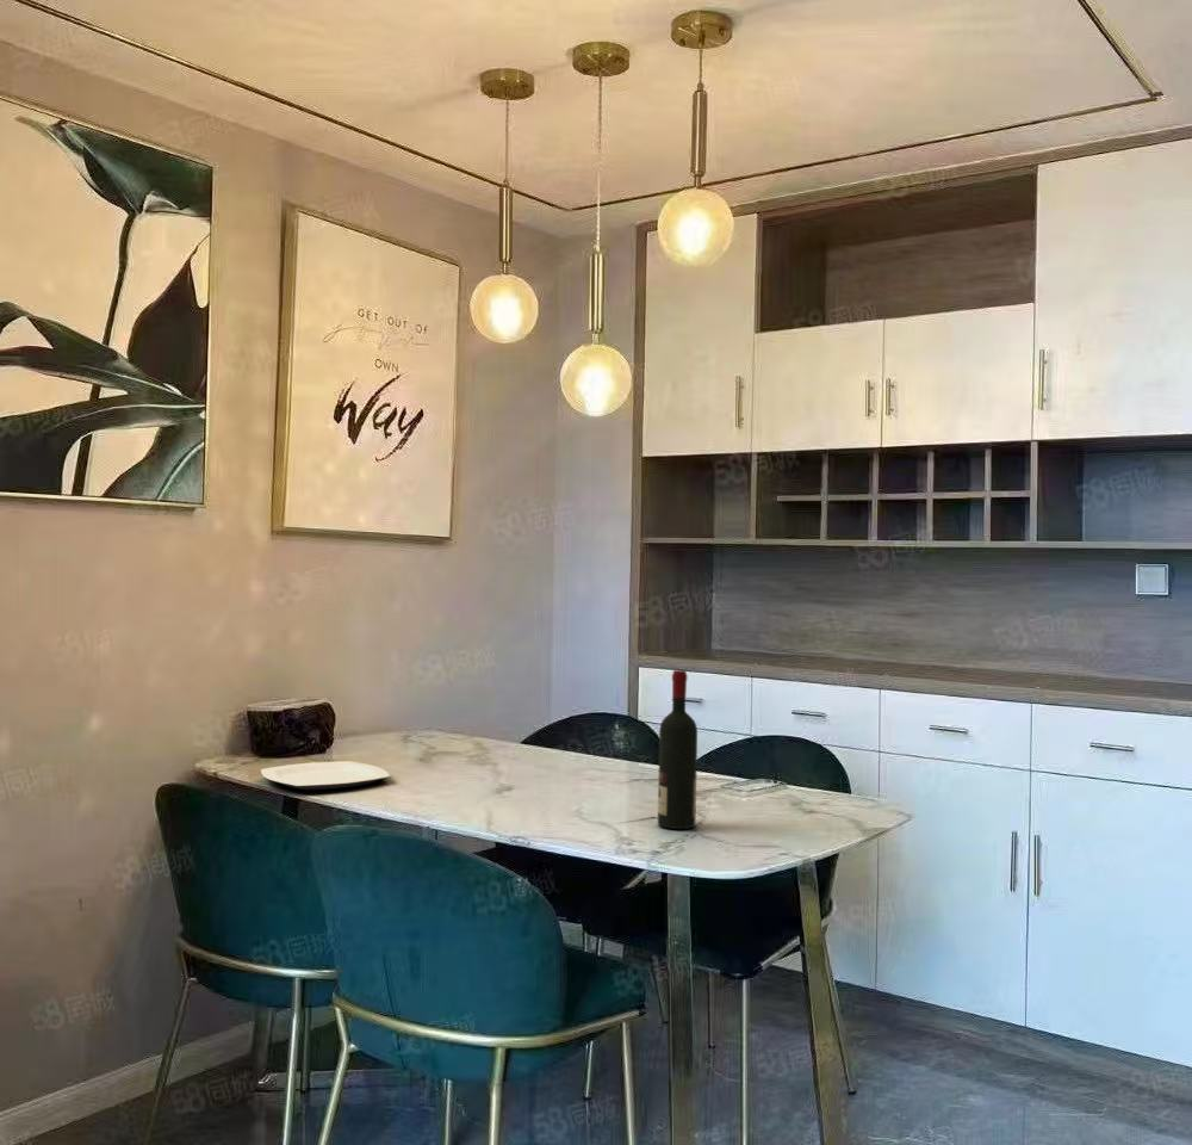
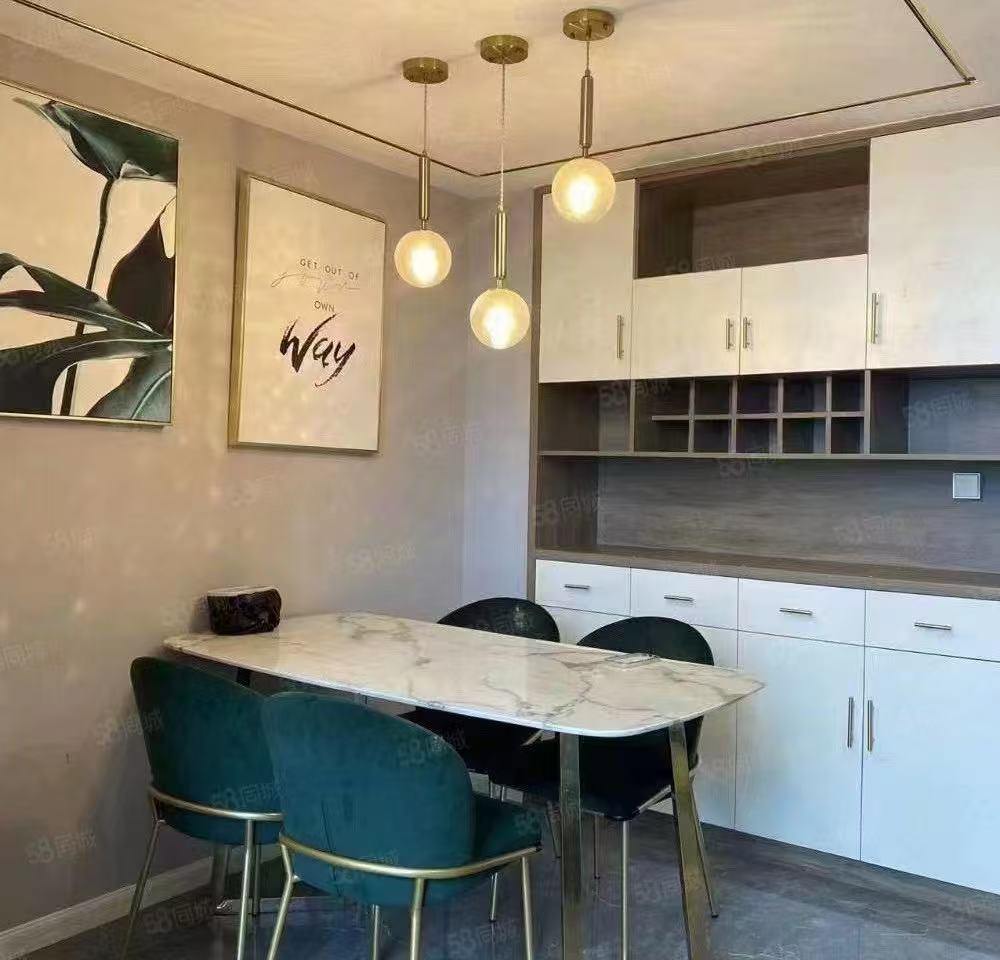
- plate [260,760,391,791]
- alcohol [657,669,699,830]
